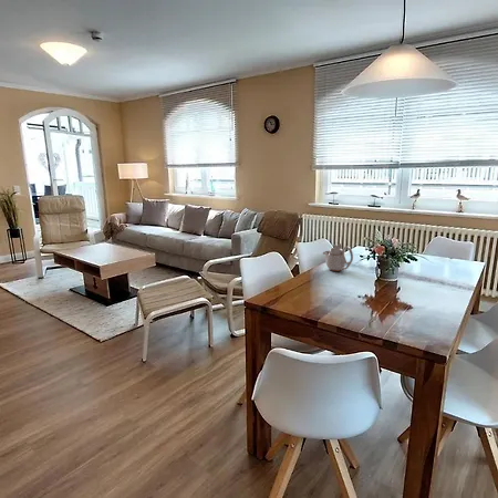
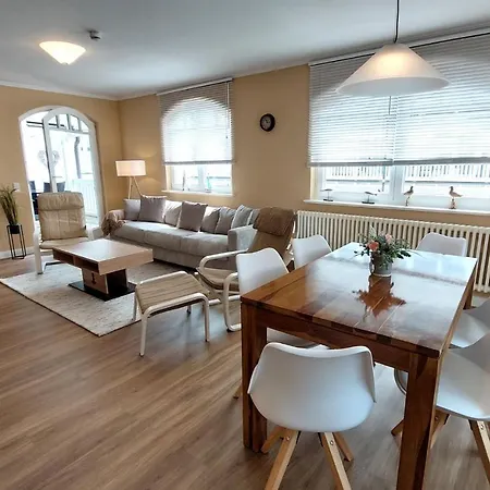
- teapot [322,242,354,272]
